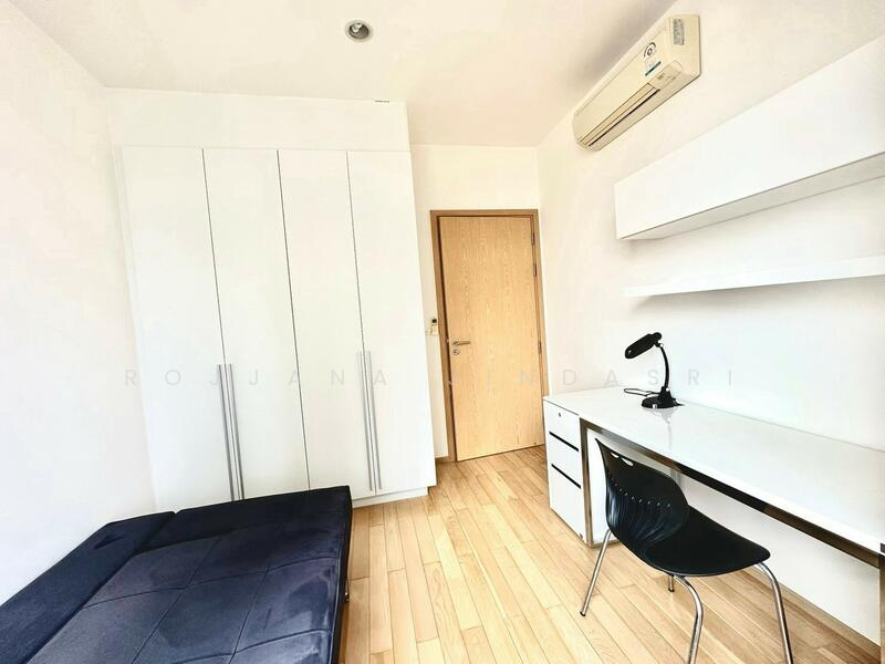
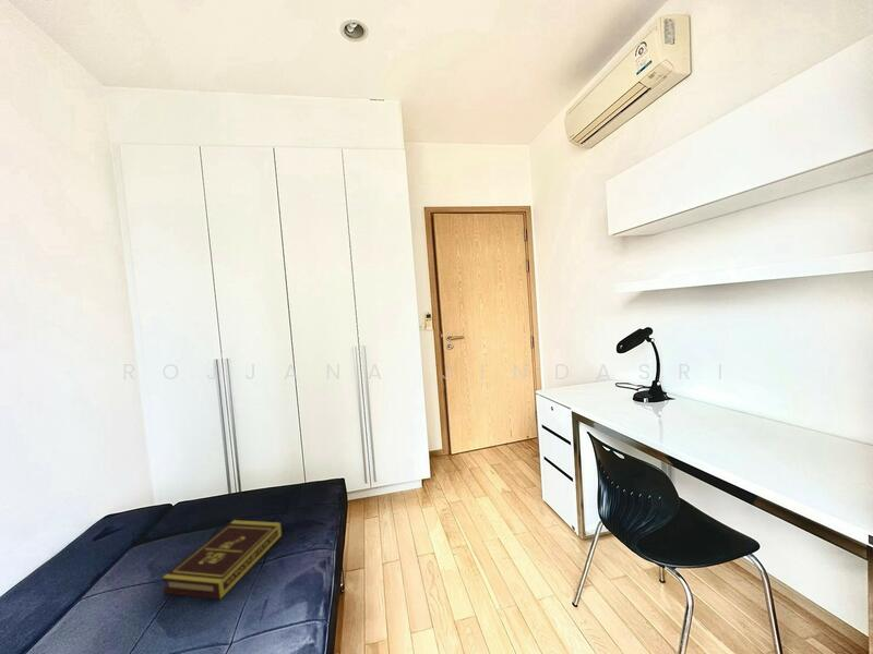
+ book [162,519,283,601]
